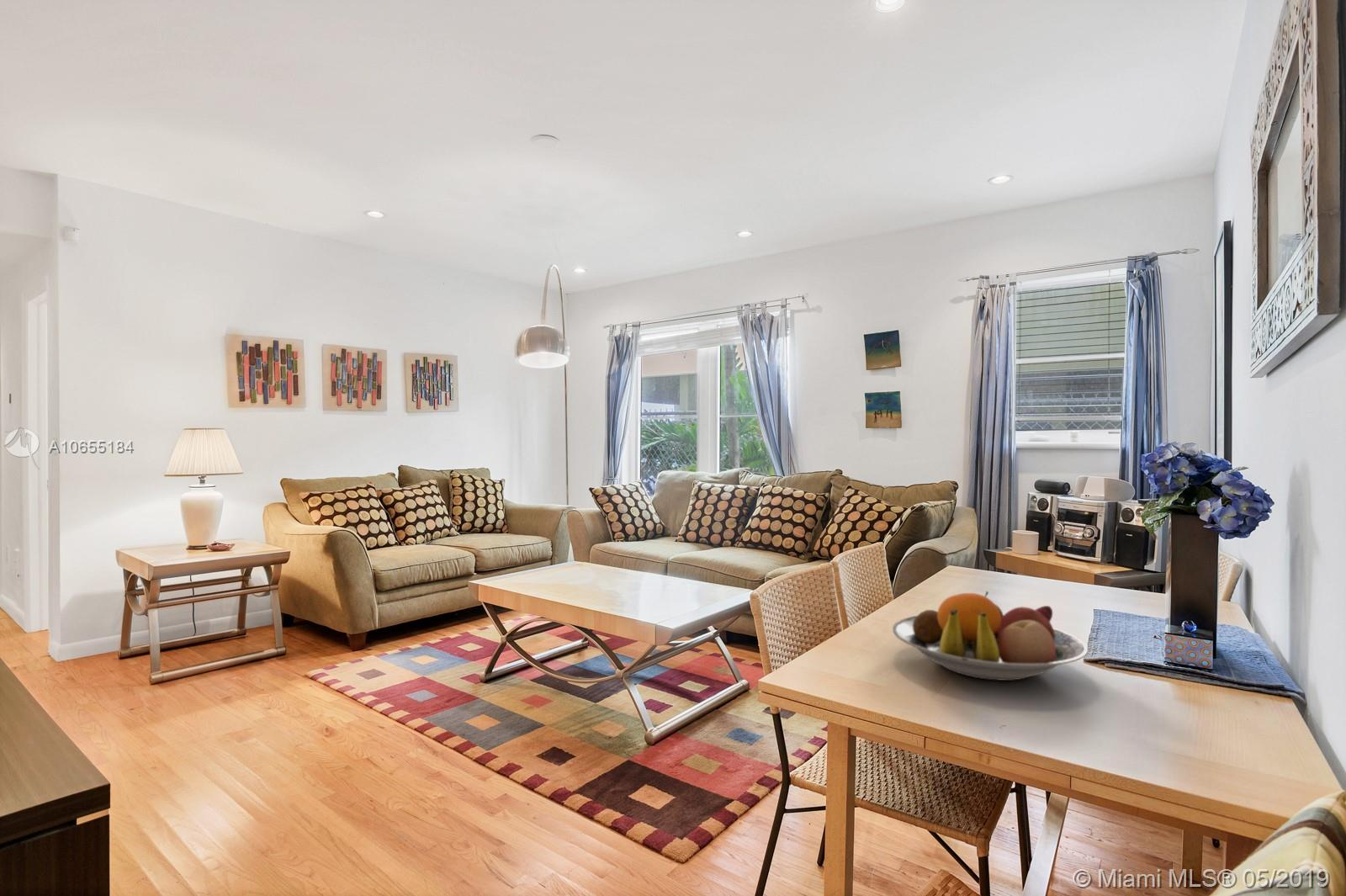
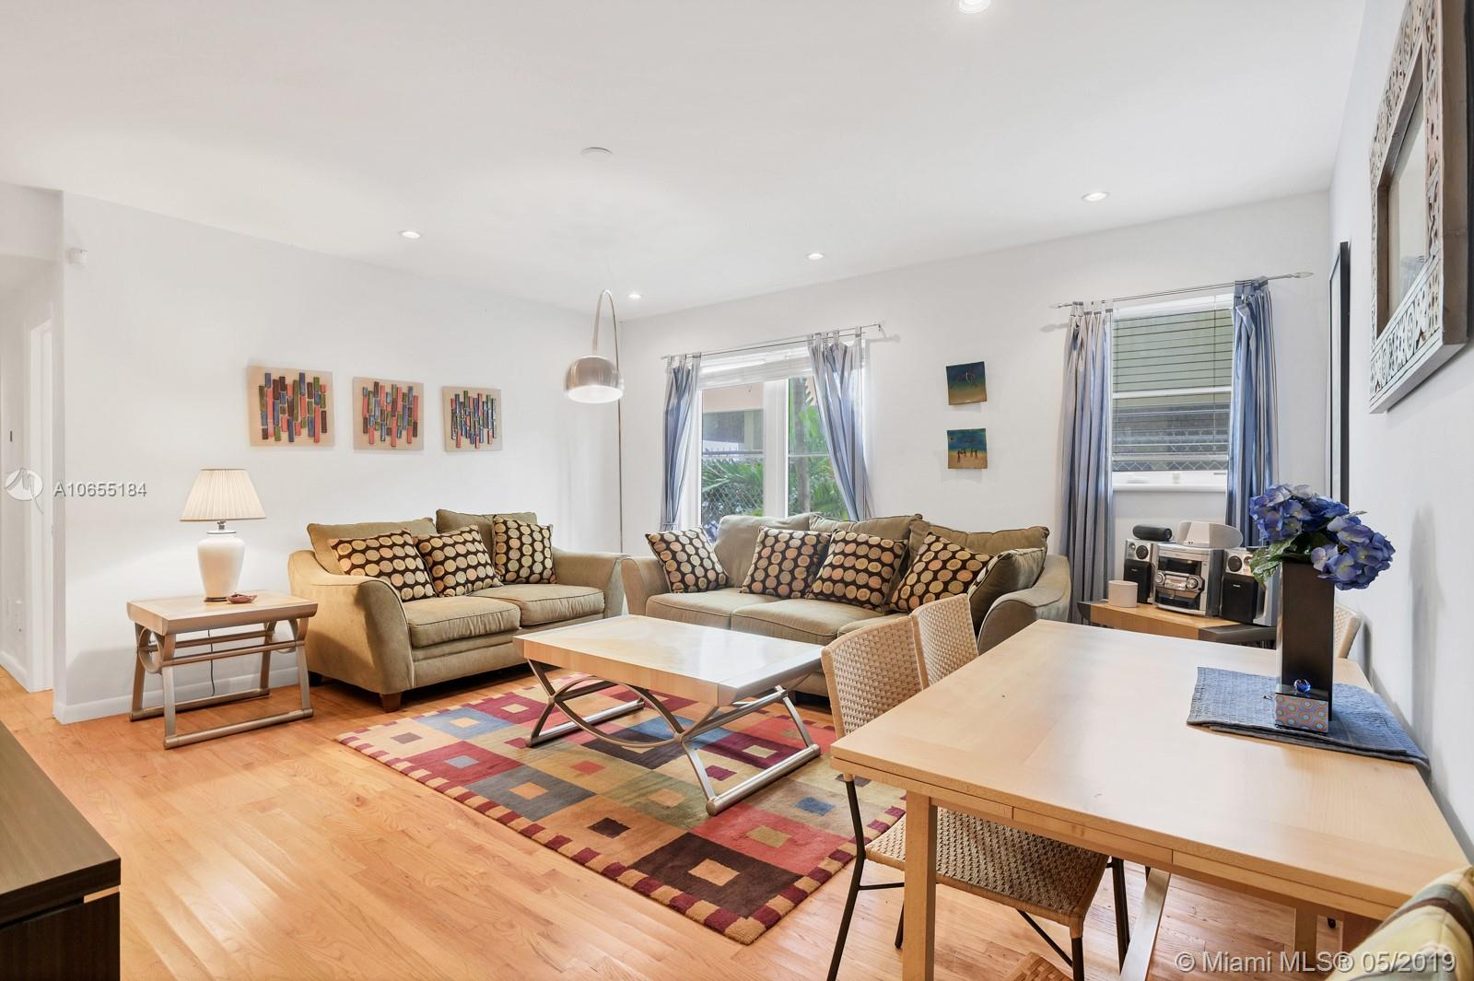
- fruit bowl [892,591,1089,681]
